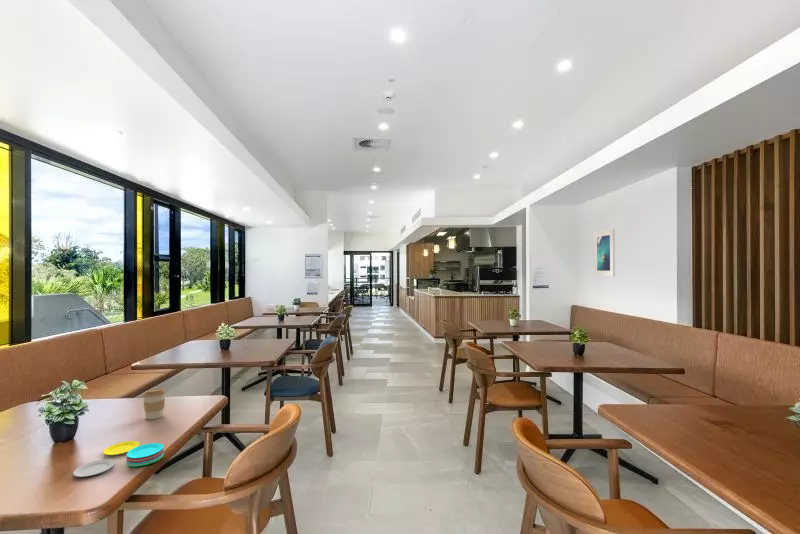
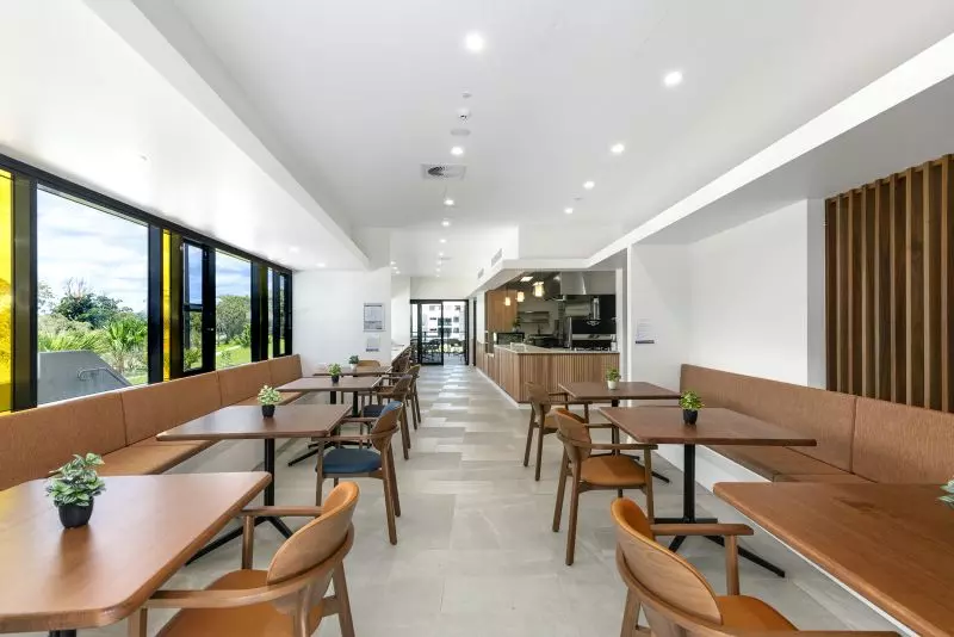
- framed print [593,228,616,278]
- plate [73,440,165,478]
- coffee cup [142,387,167,420]
